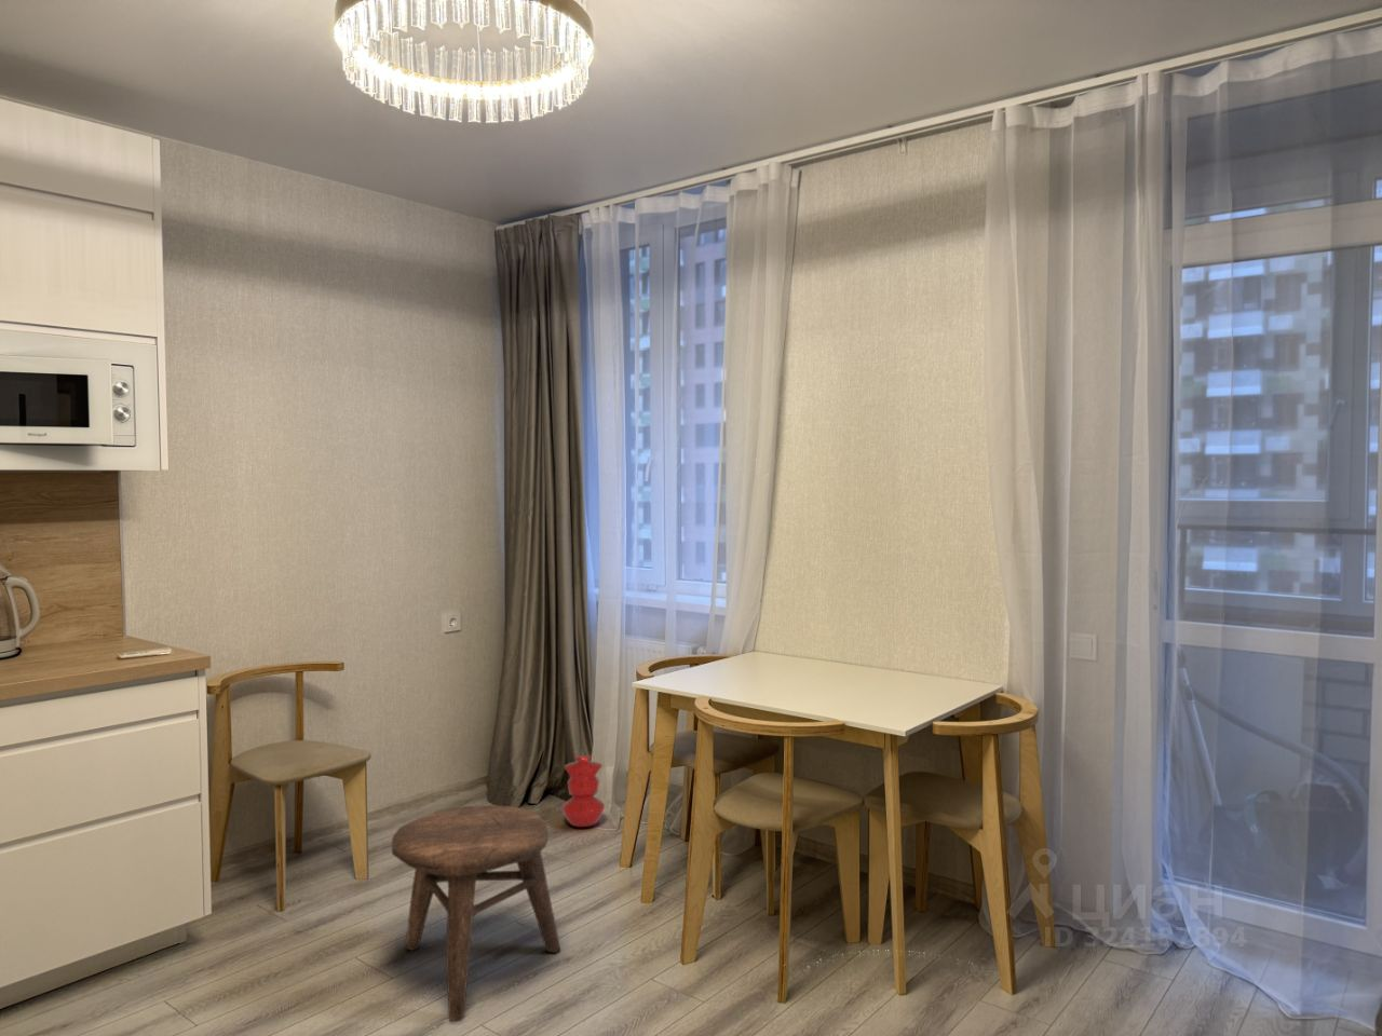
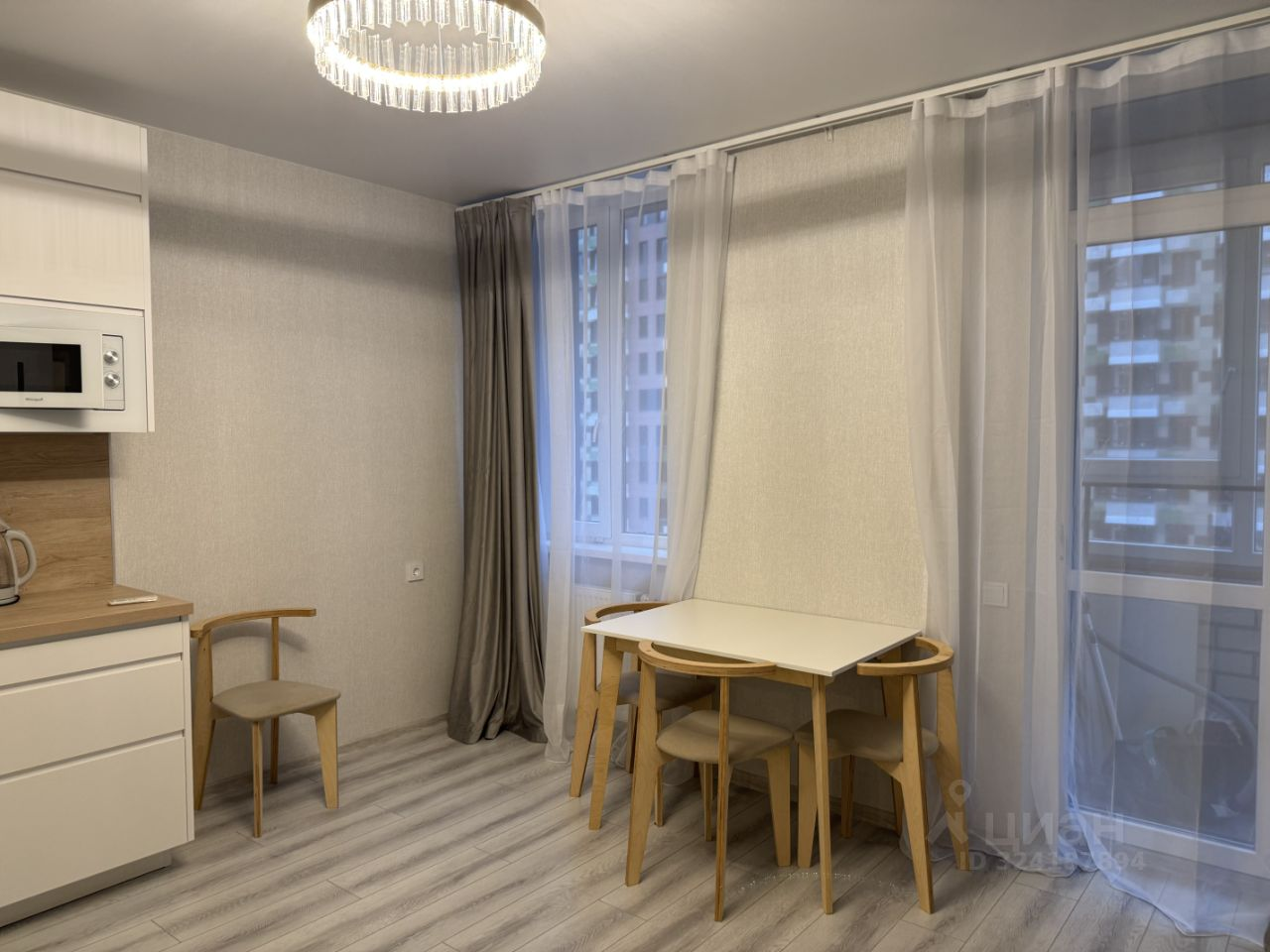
- vase [562,754,606,828]
- stool [391,804,562,1023]
